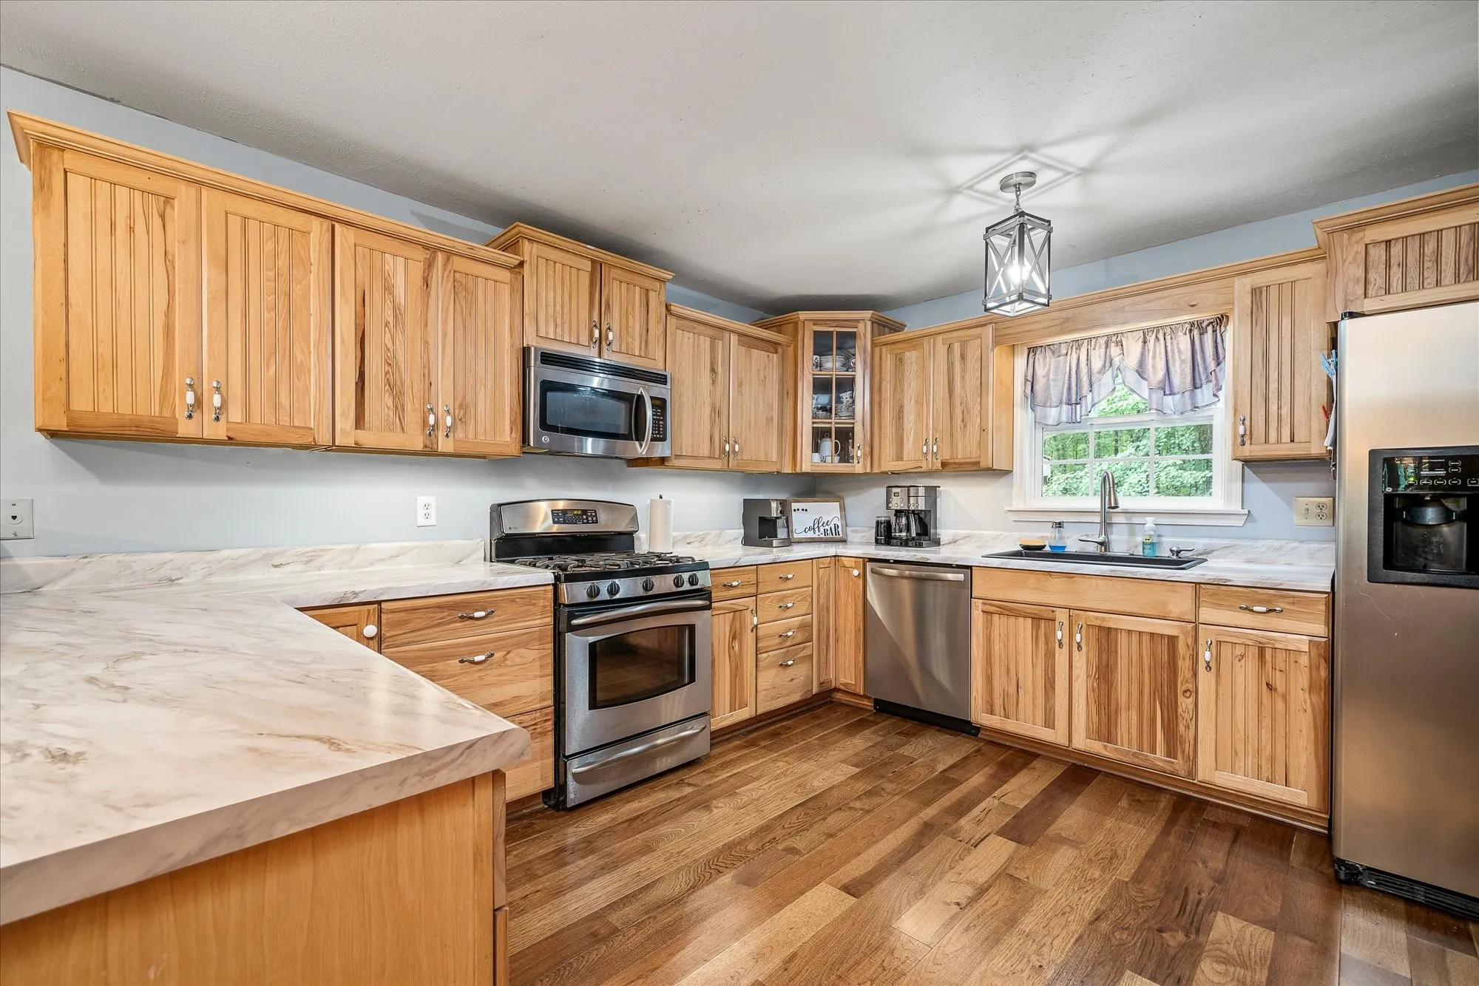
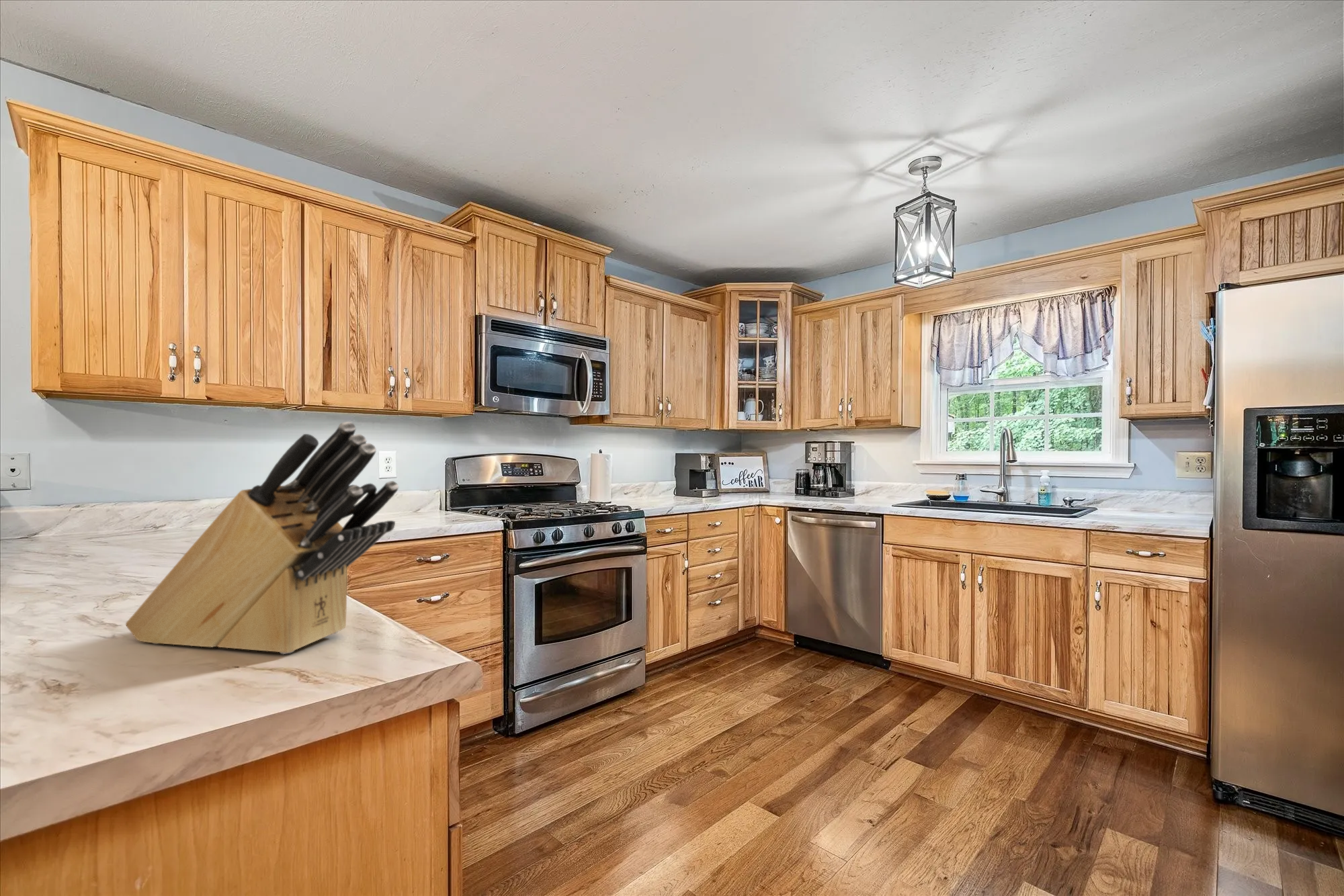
+ knife block [125,421,399,655]
